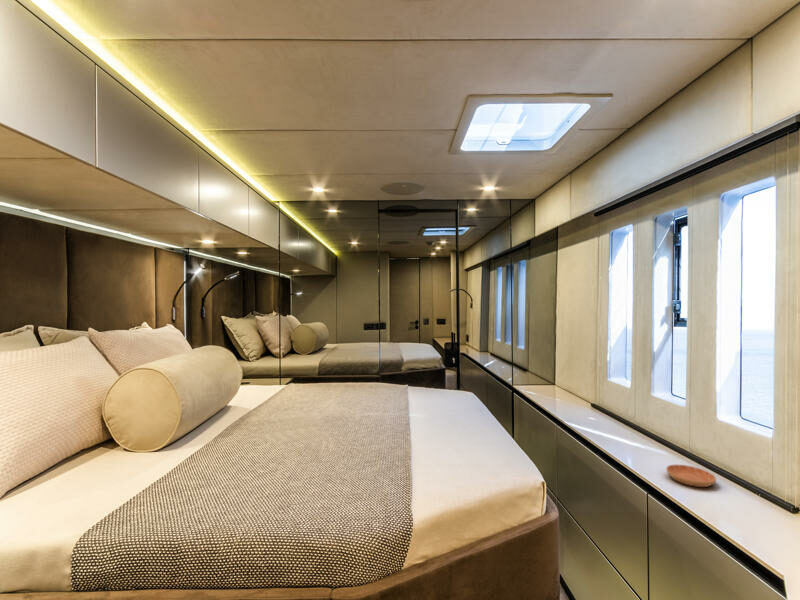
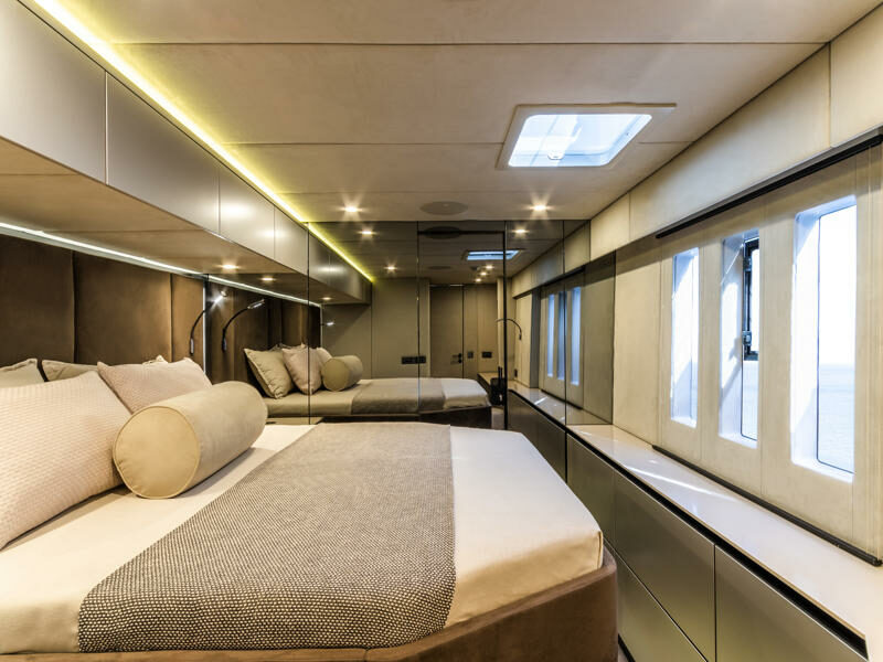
- saucer [665,464,717,488]
